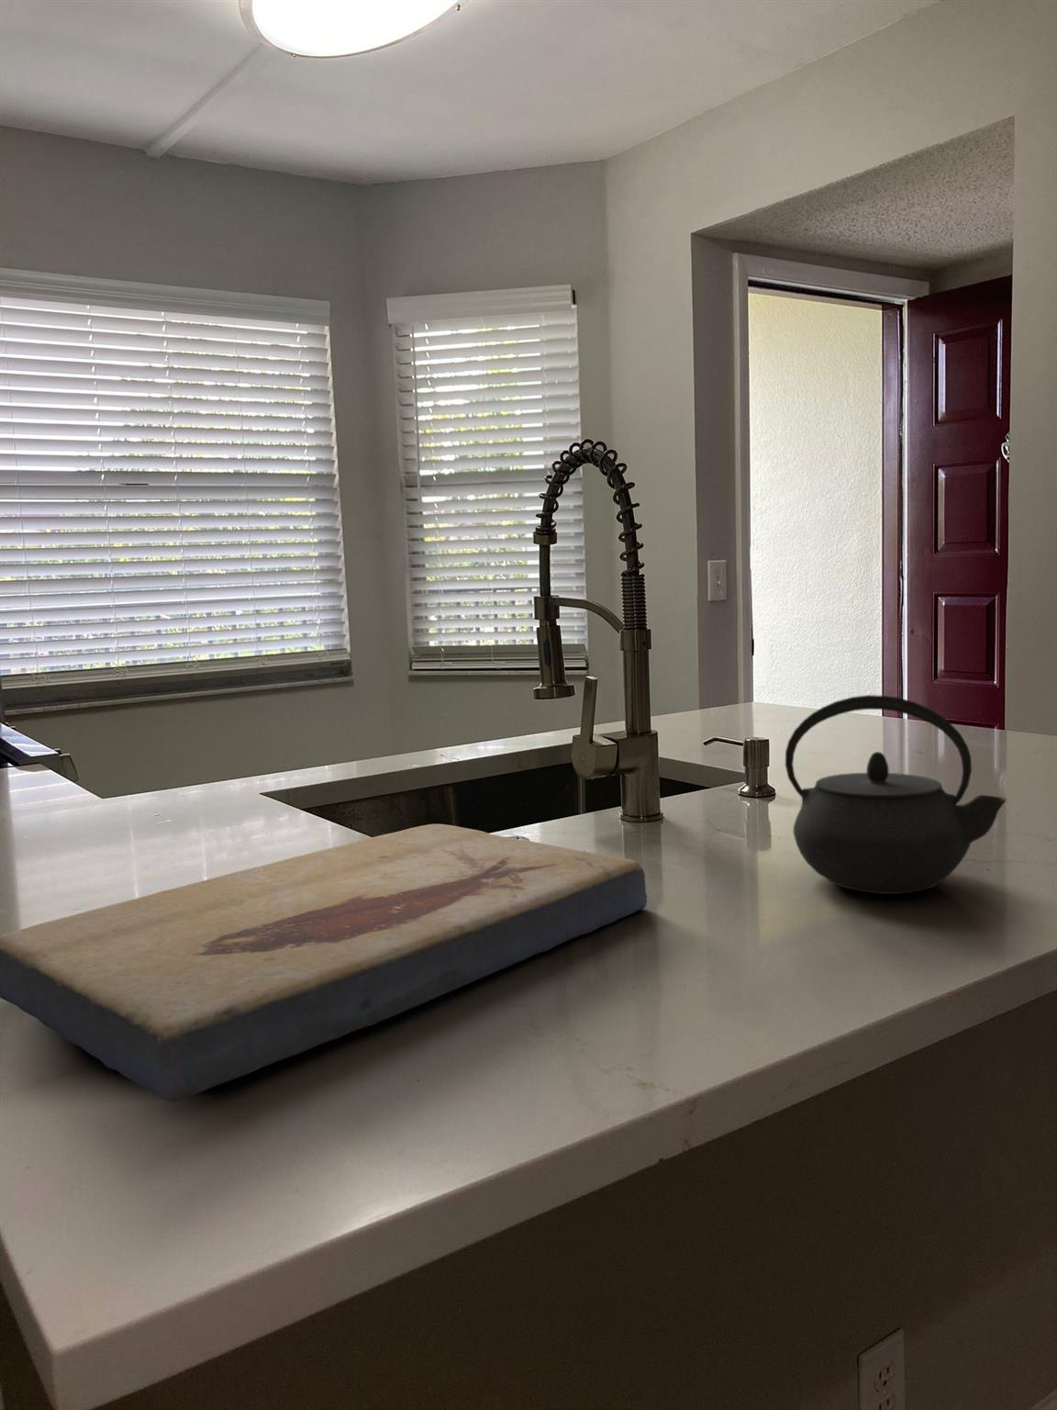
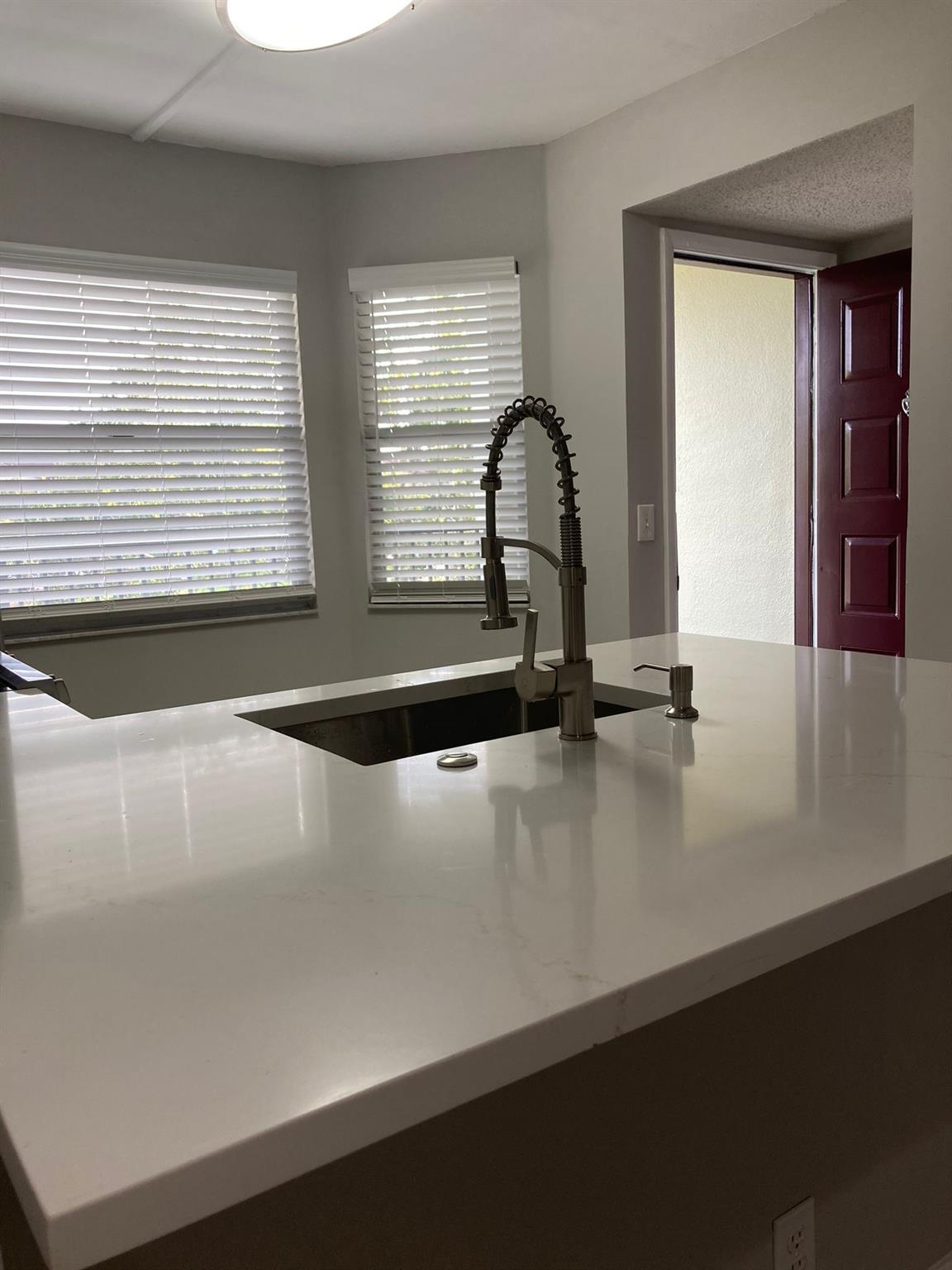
- fish fossil [0,824,647,1102]
- kettle [785,694,1007,895]
